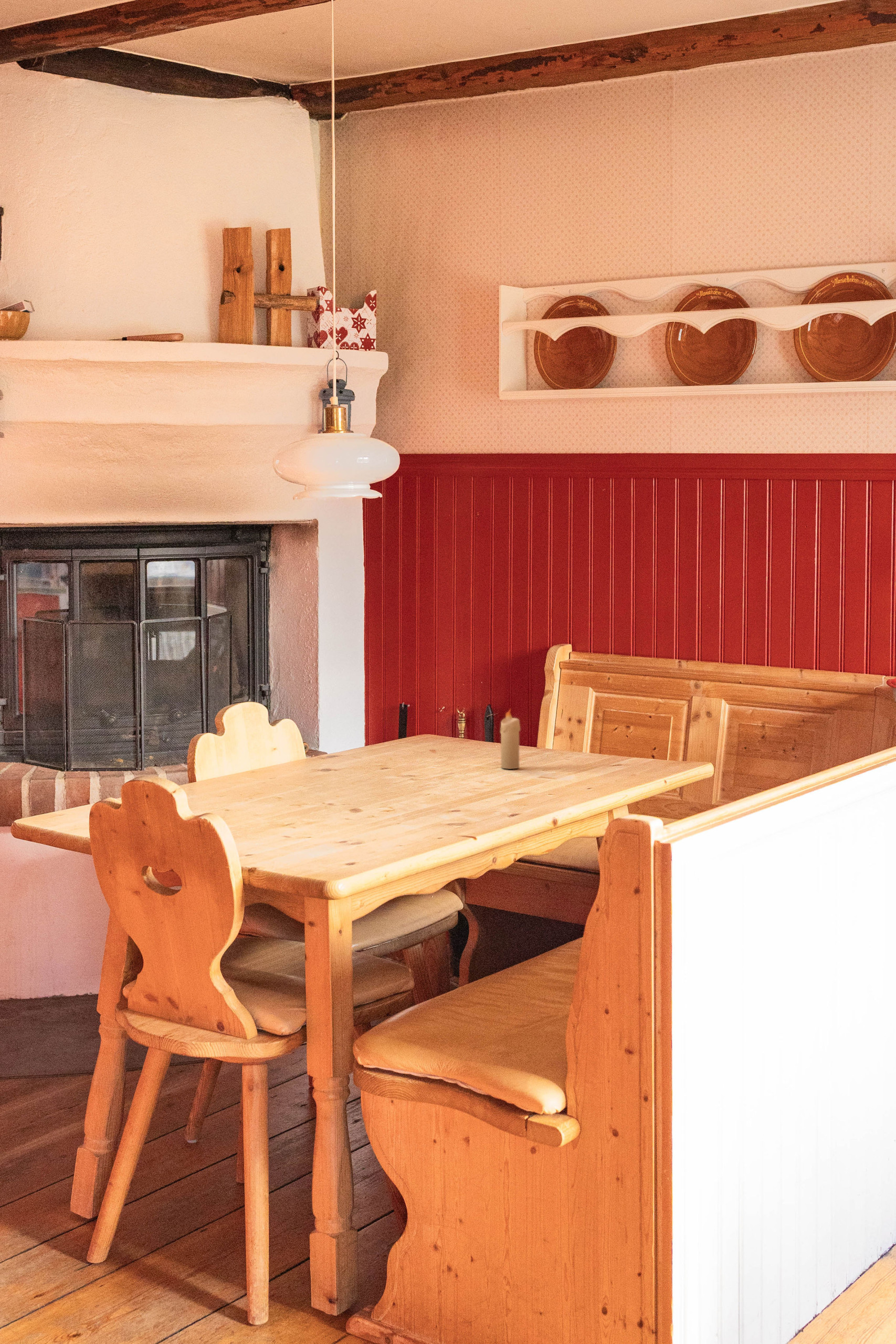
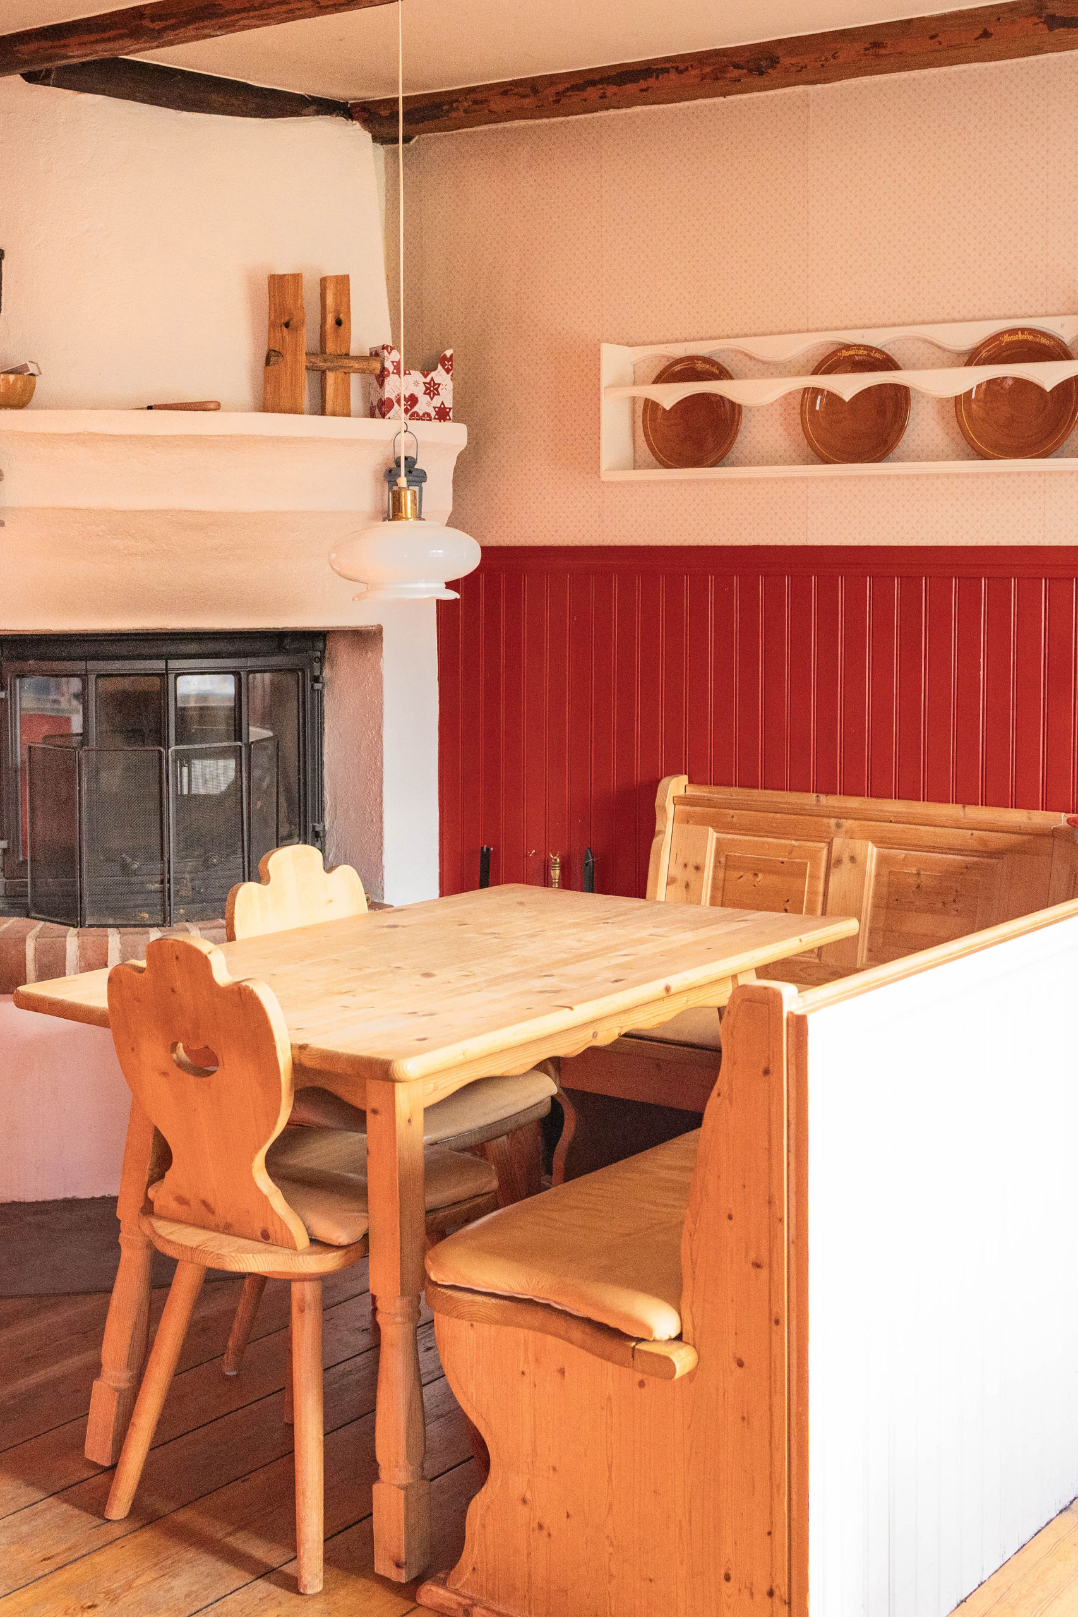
- candle [500,708,521,770]
